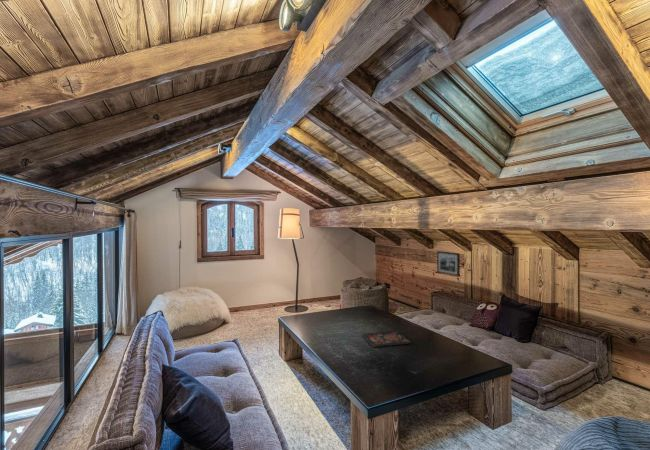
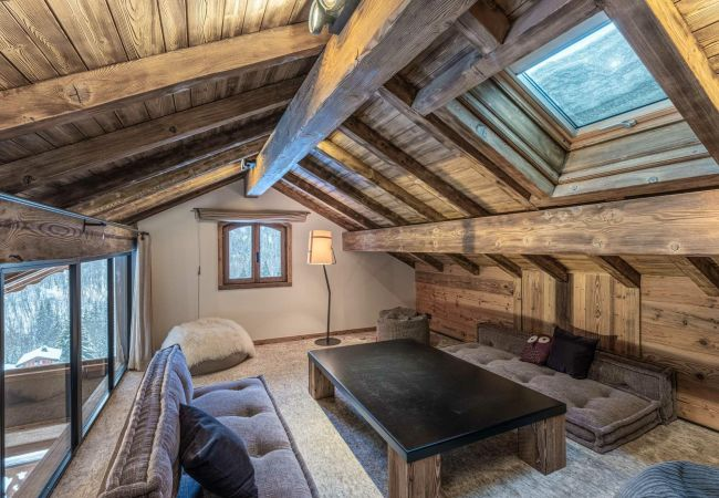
- board game [361,330,412,348]
- picture frame [436,250,461,278]
